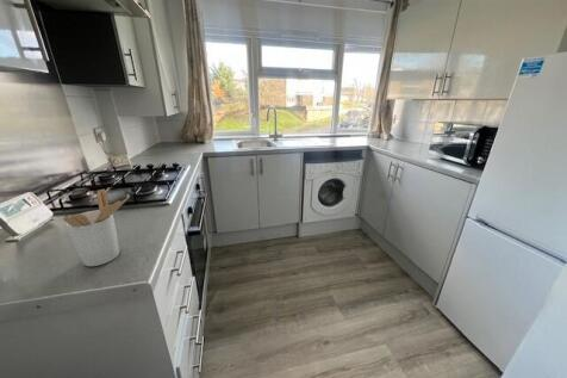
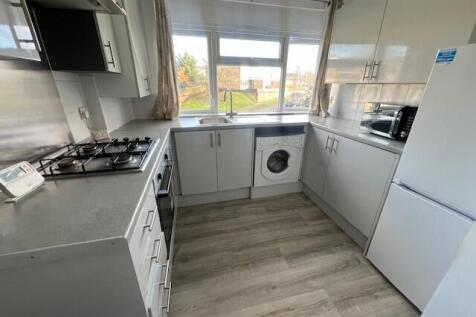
- utensil holder [62,188,130,267]
